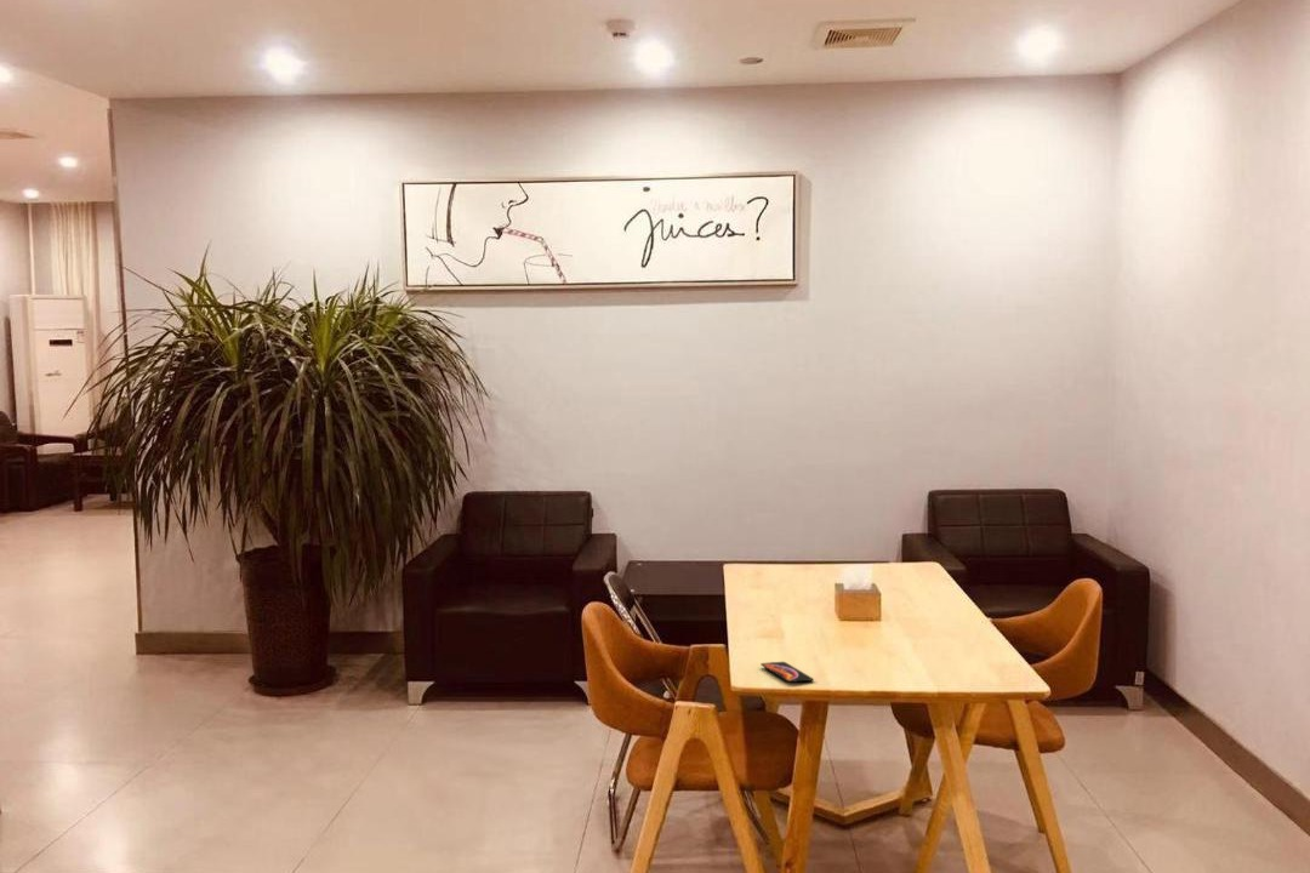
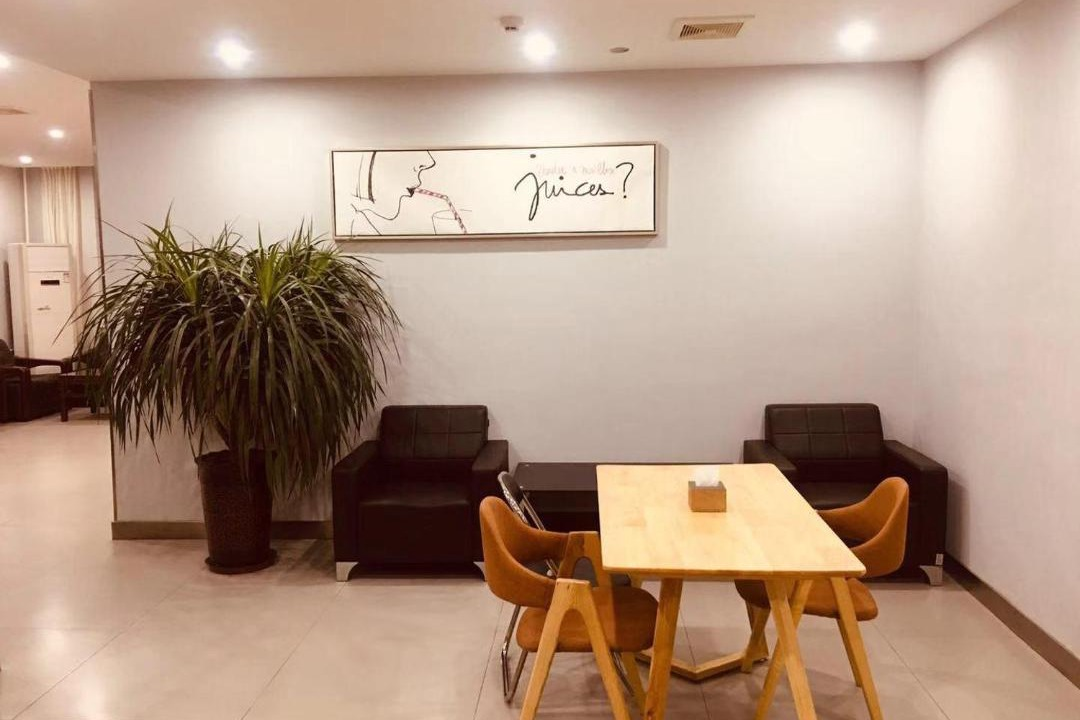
- smartphone [759,661,815,684]
